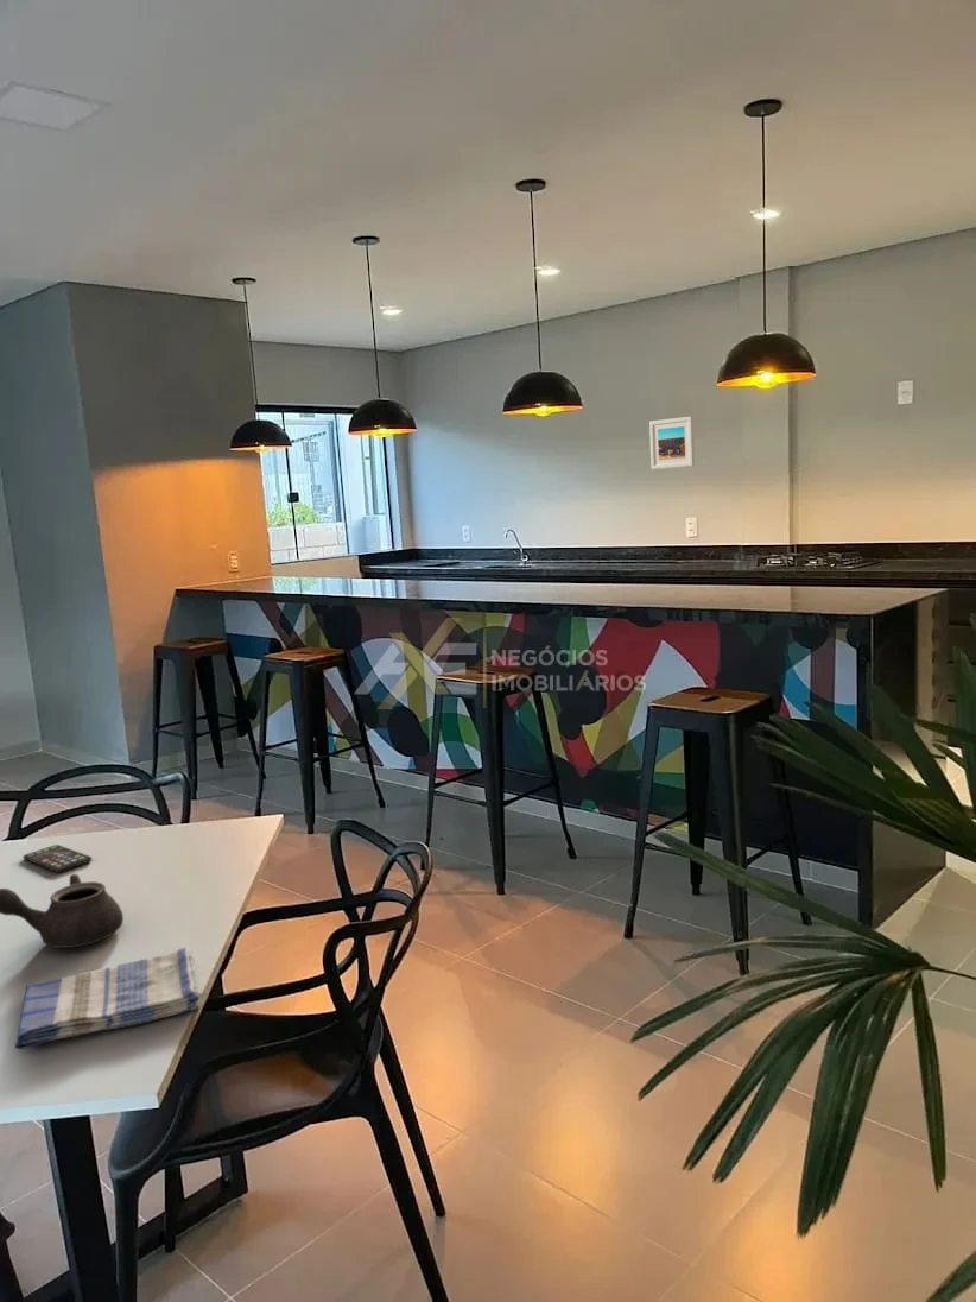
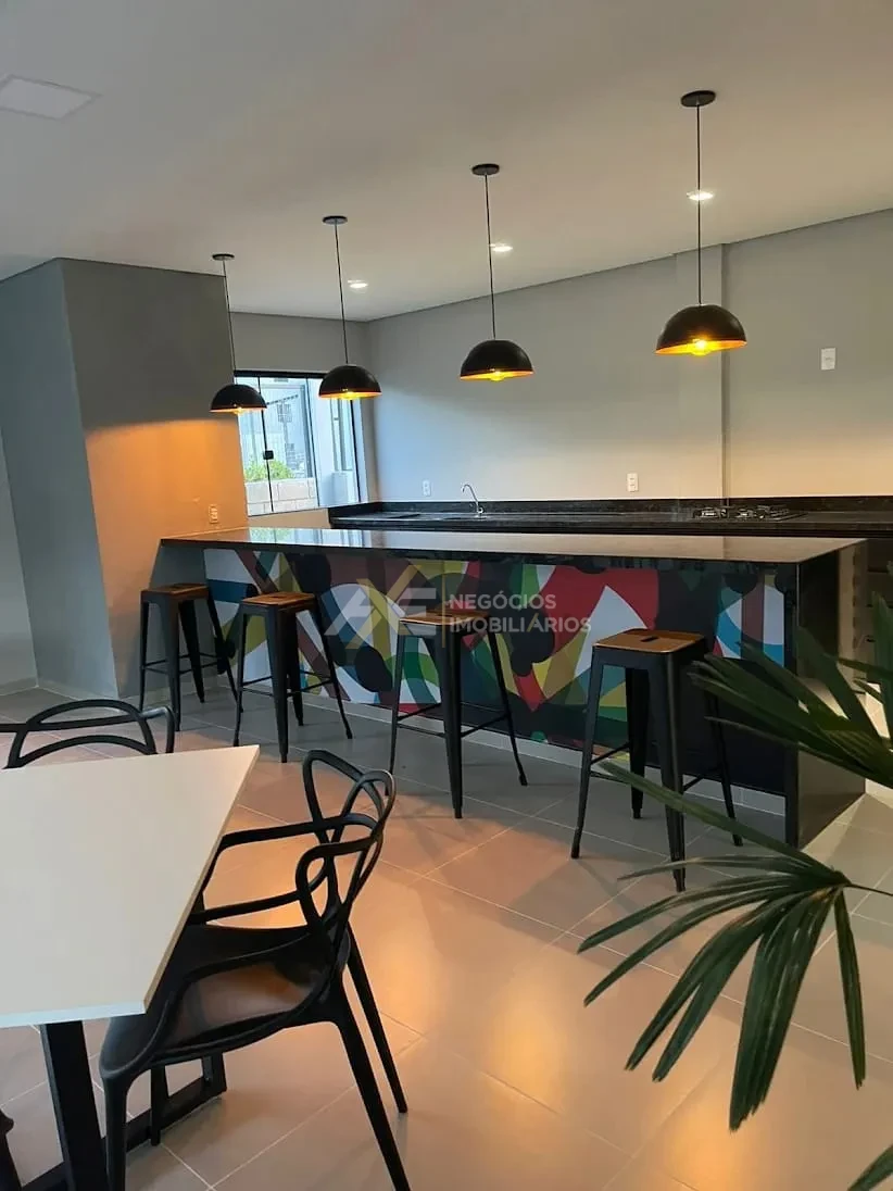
- teapot [0,873,125,949]
- smartphone [23,843,93,873]
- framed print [648,416,696,470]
- dish towel [14,946,204,1050]
